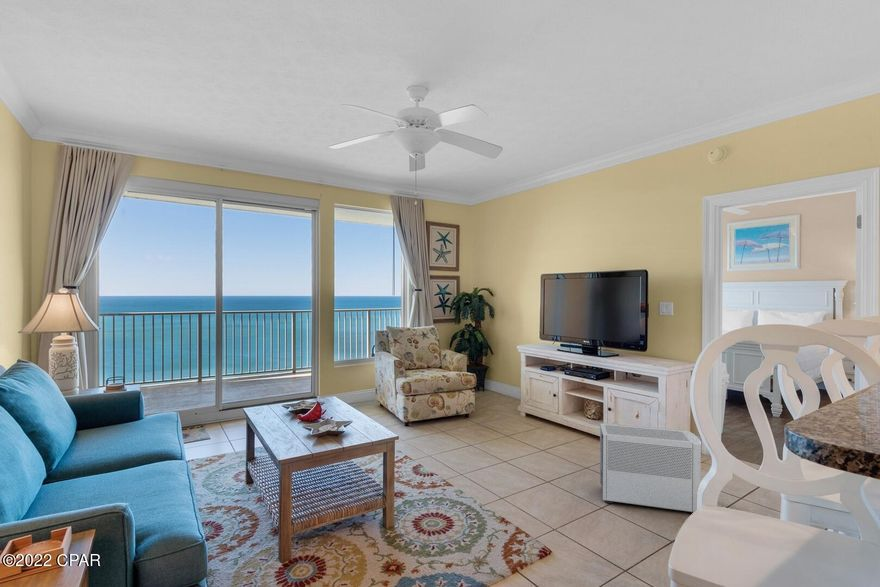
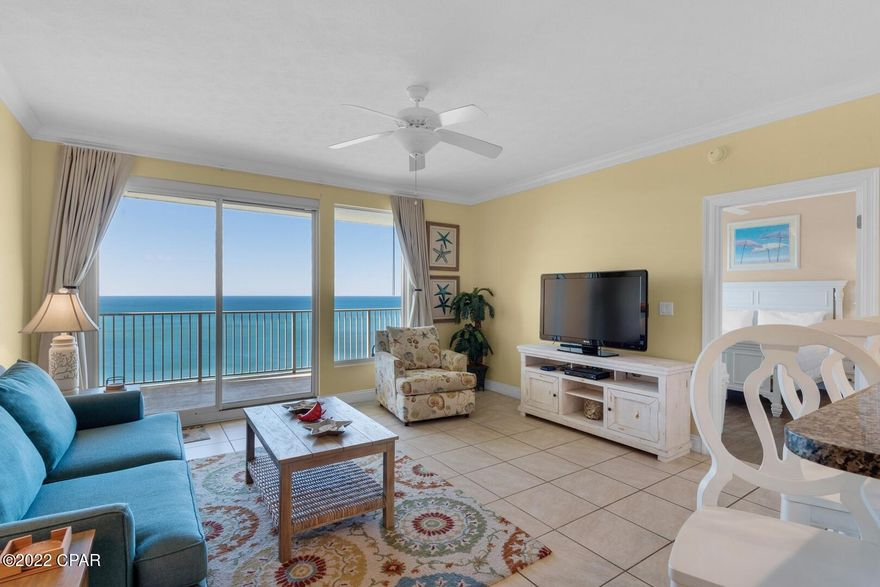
- air purifier [599,422,702,515]
